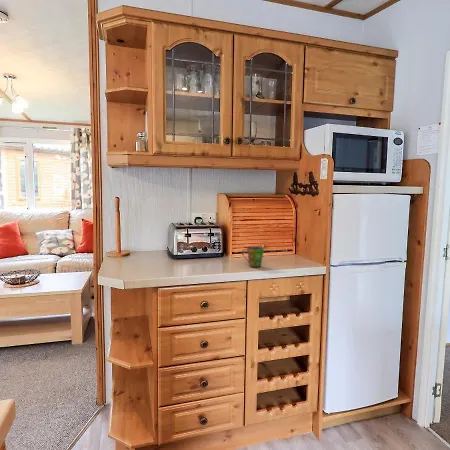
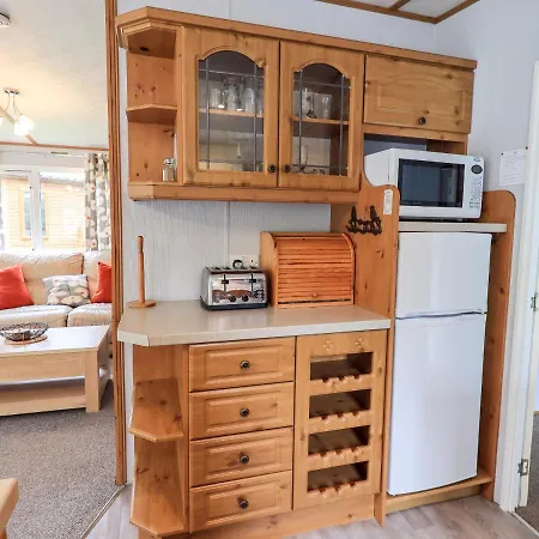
- cup [241,245,265,268]
